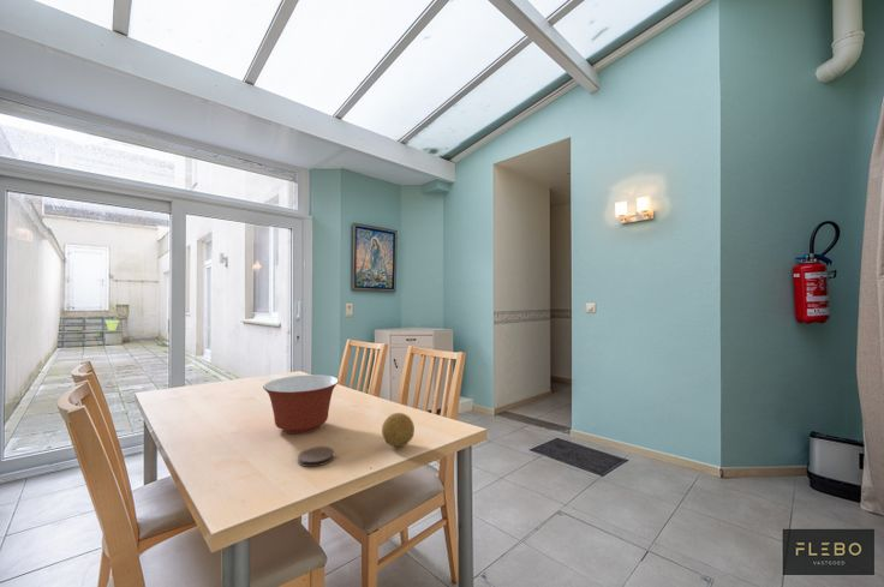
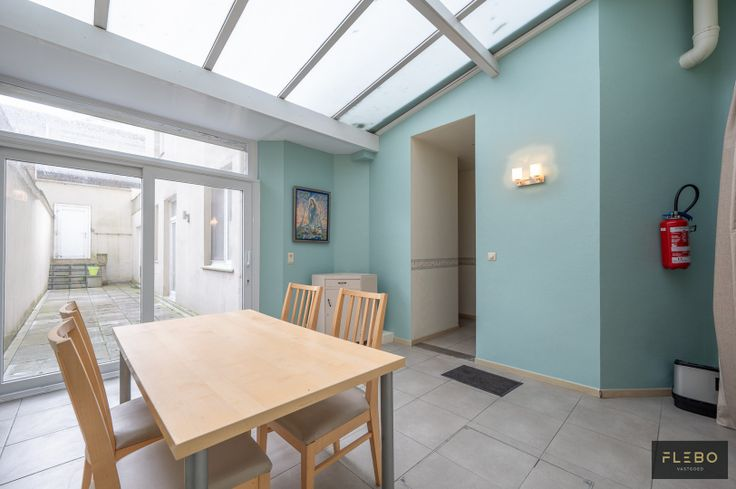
- coaster [297,445,336,468]
- fruit [381,412,416,448]
- mixing bowl [262,373,340,436]
